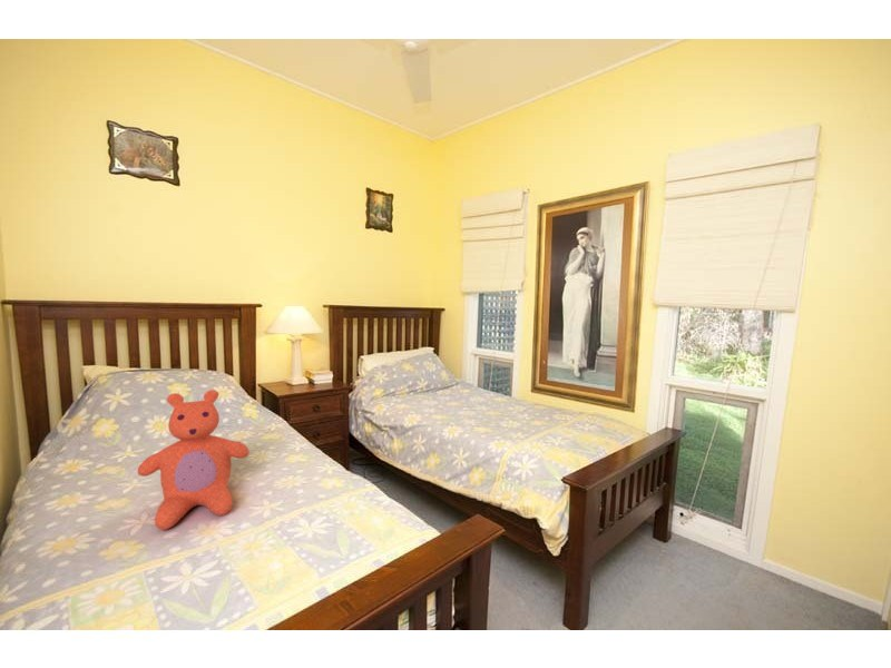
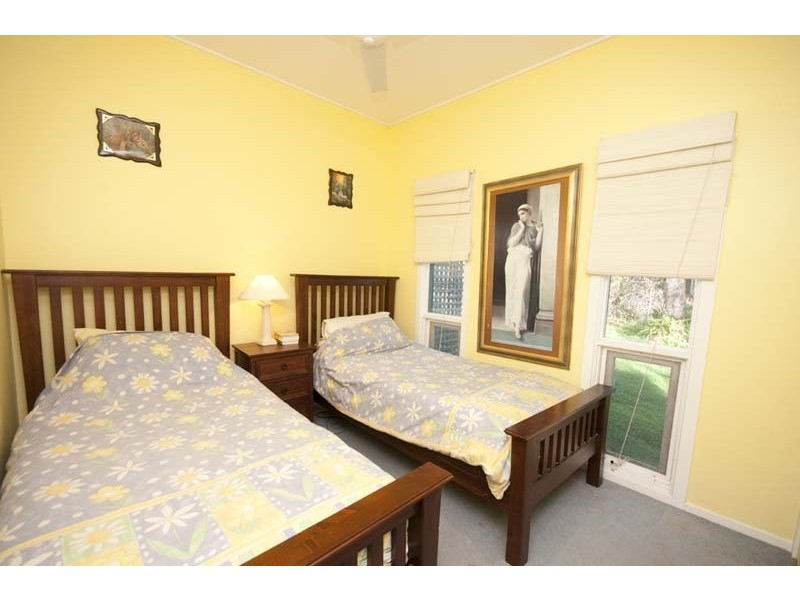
- teddy bear [136,389,251,531]
